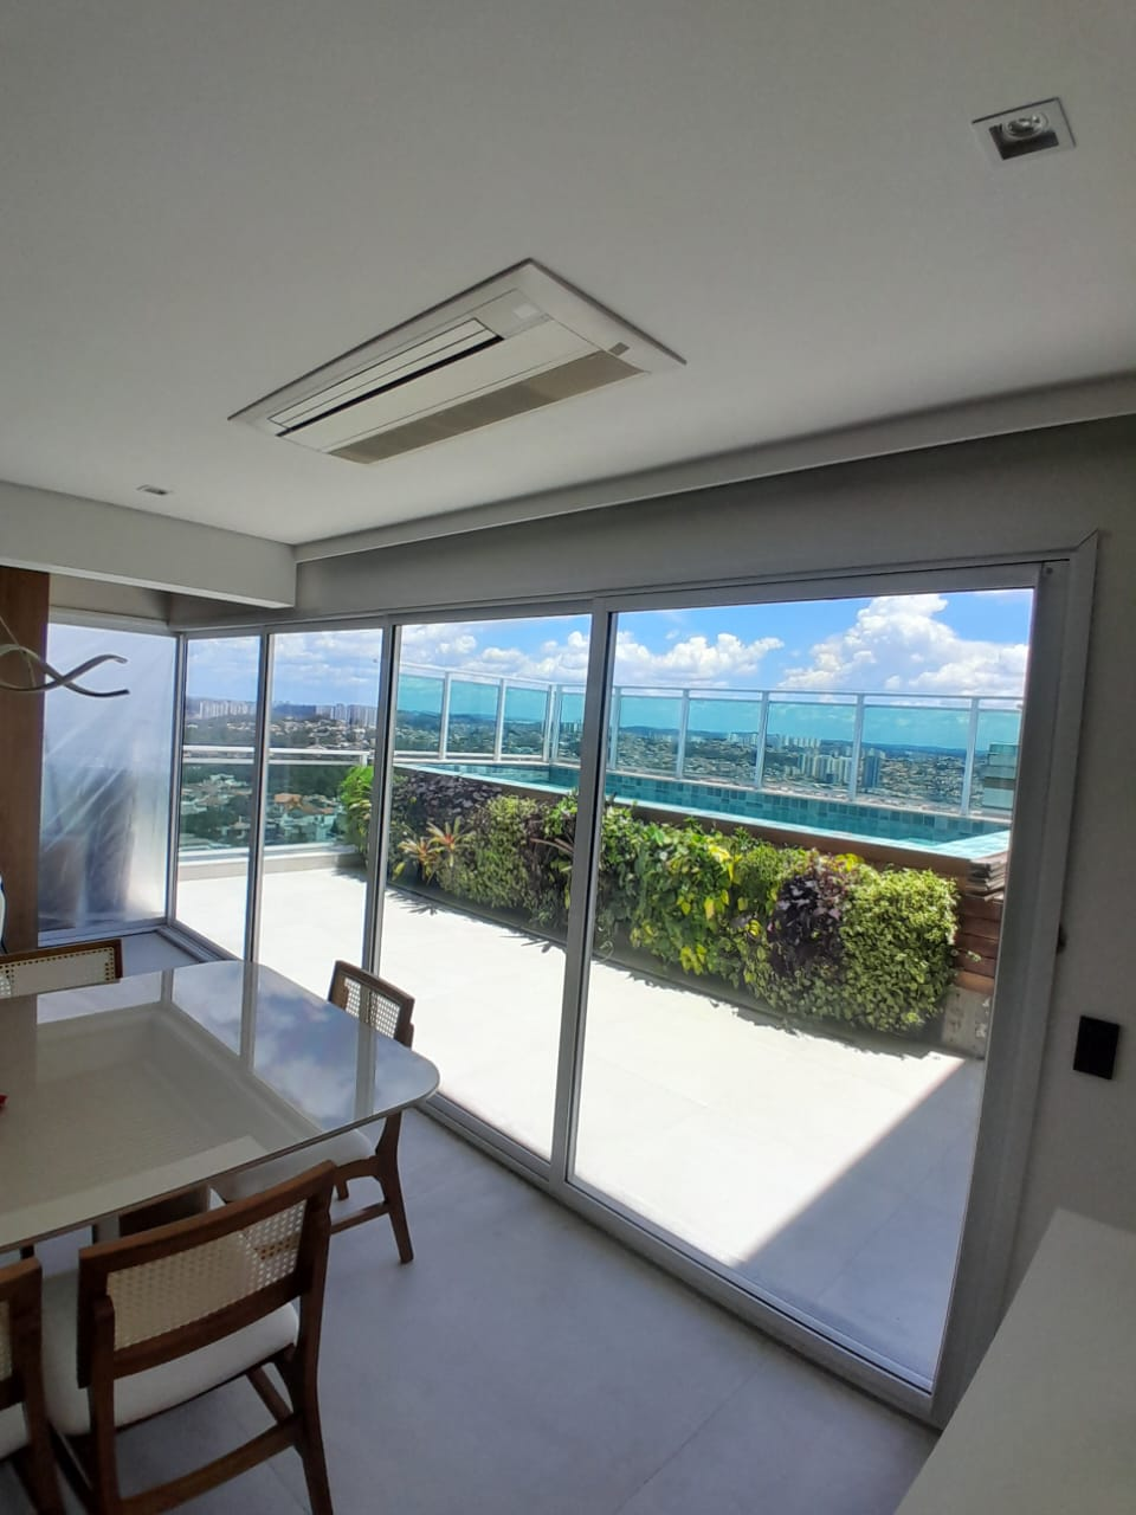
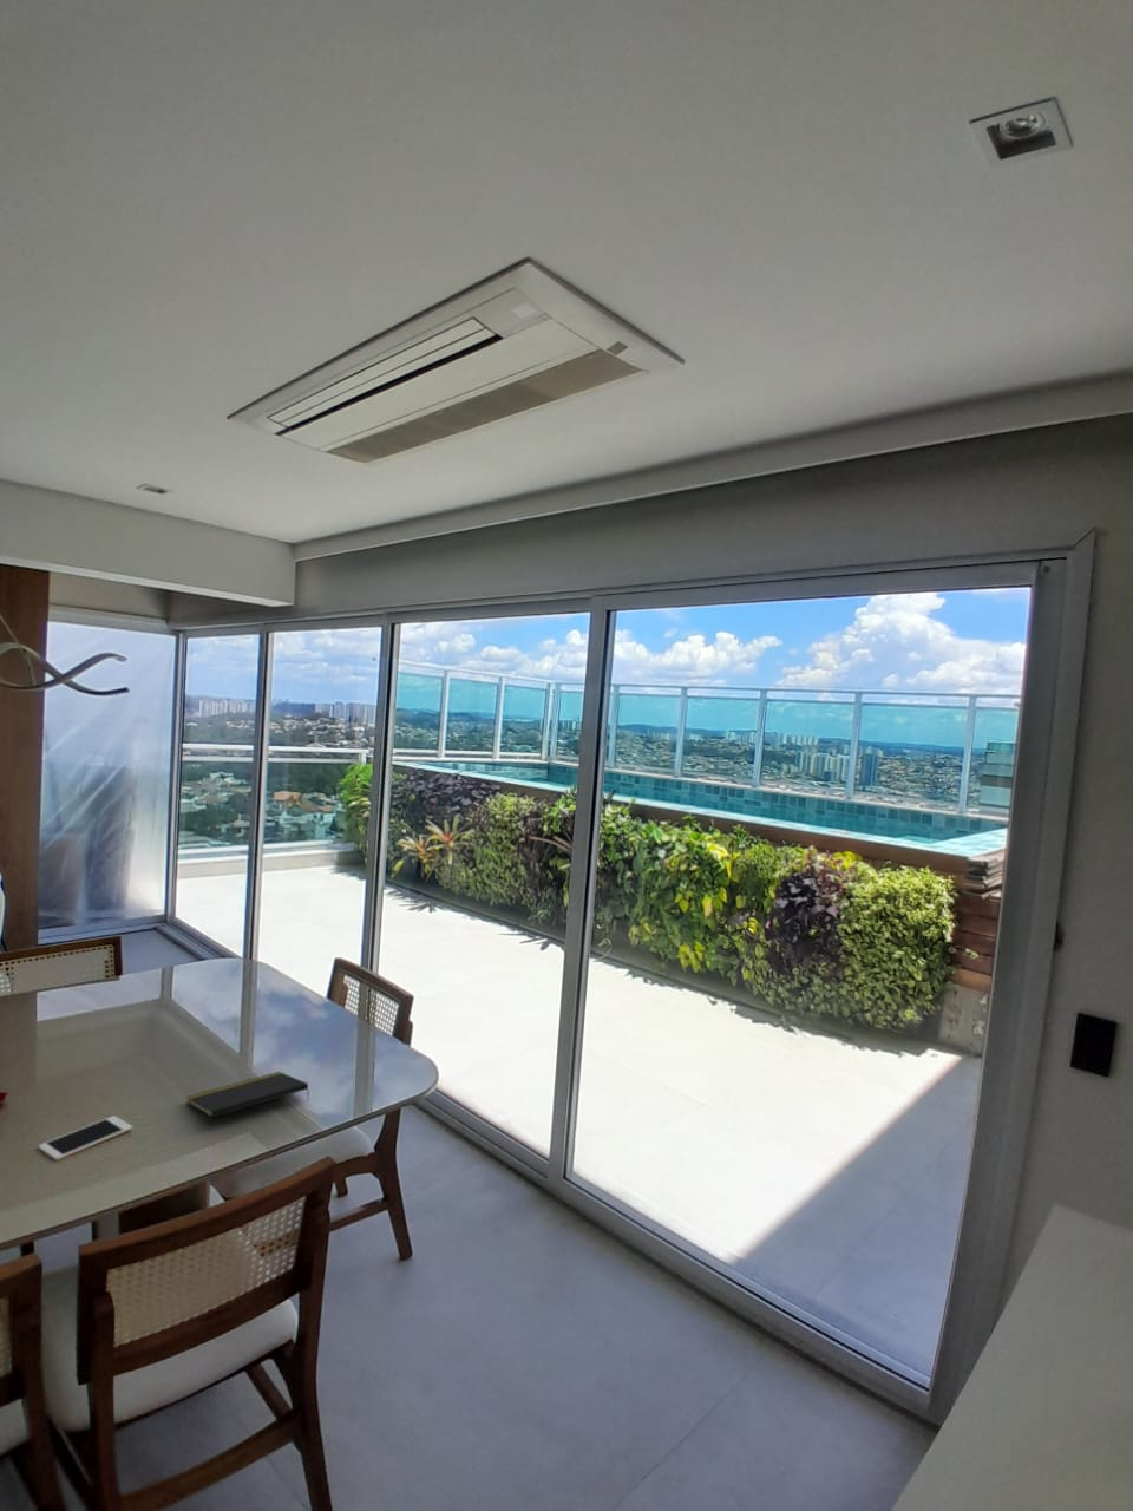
+ notepad [186,1071,311,1120]
+ cell phone [38,1115,133,1161]
